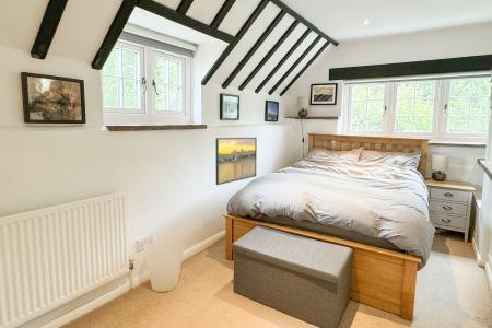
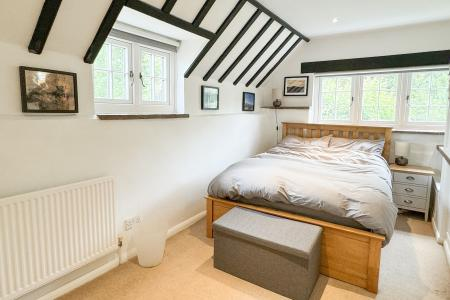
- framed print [215,137,258,186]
